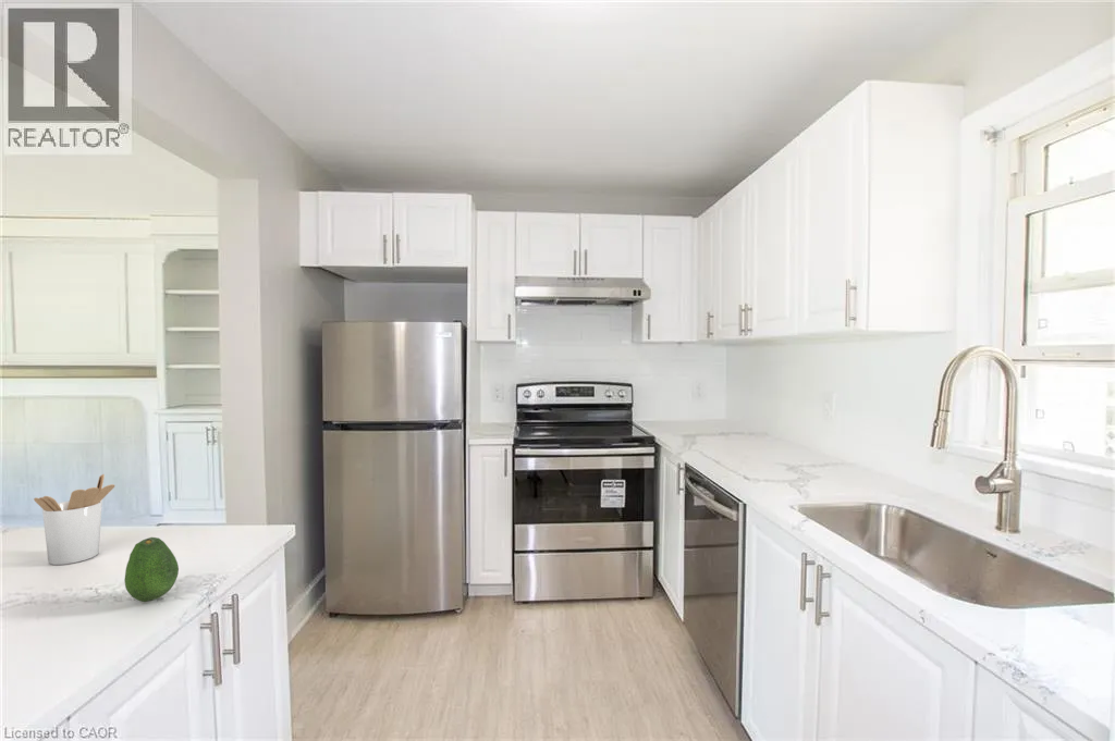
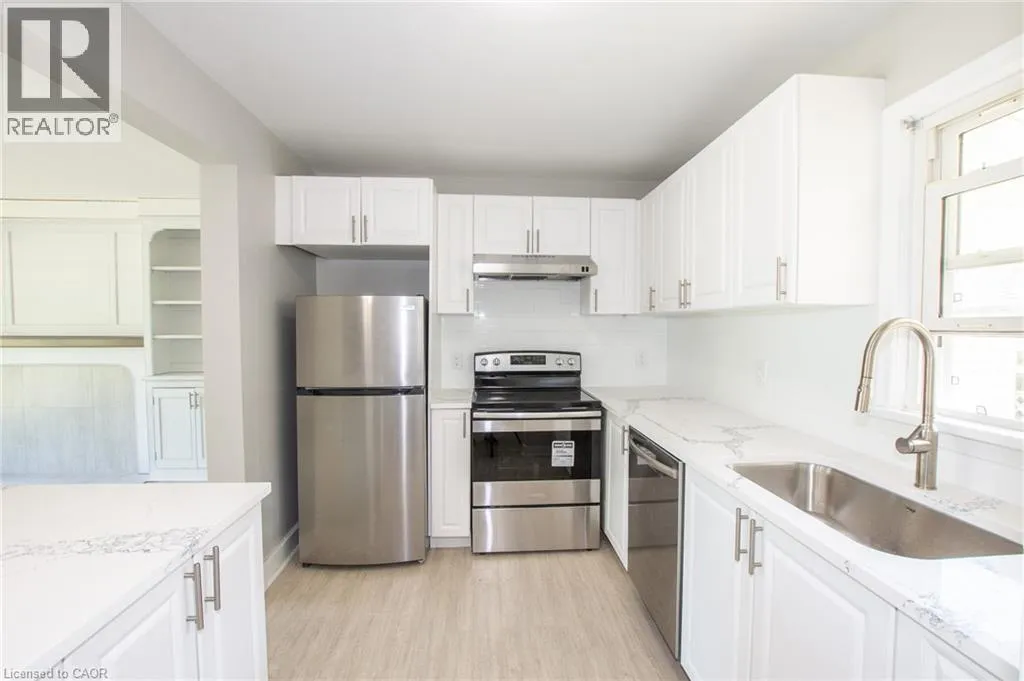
- utensil holder [33,473,115,566]
- fruit [124,536,180,603]
